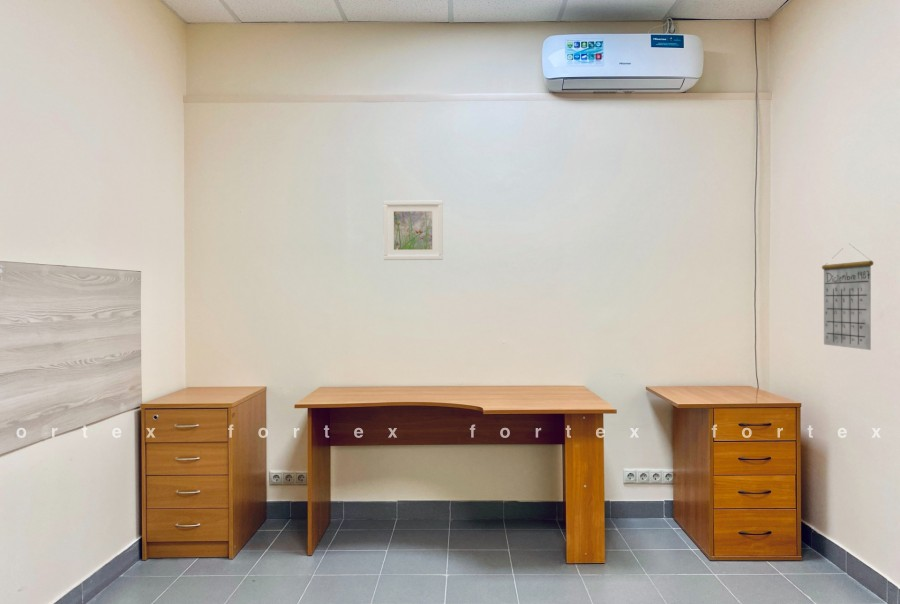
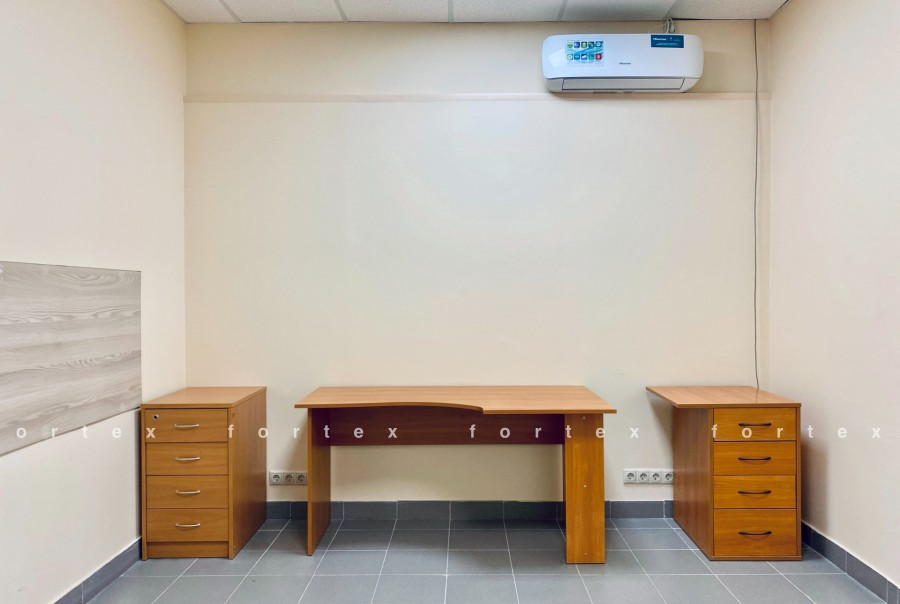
- calendar [821,244,874,351]
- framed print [382,200,444,261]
